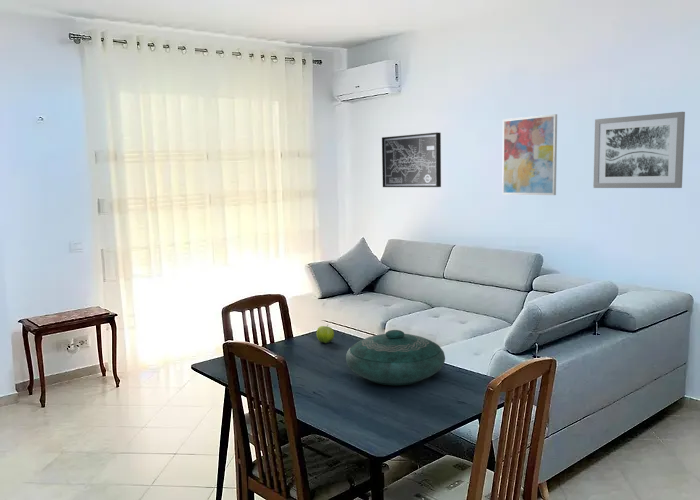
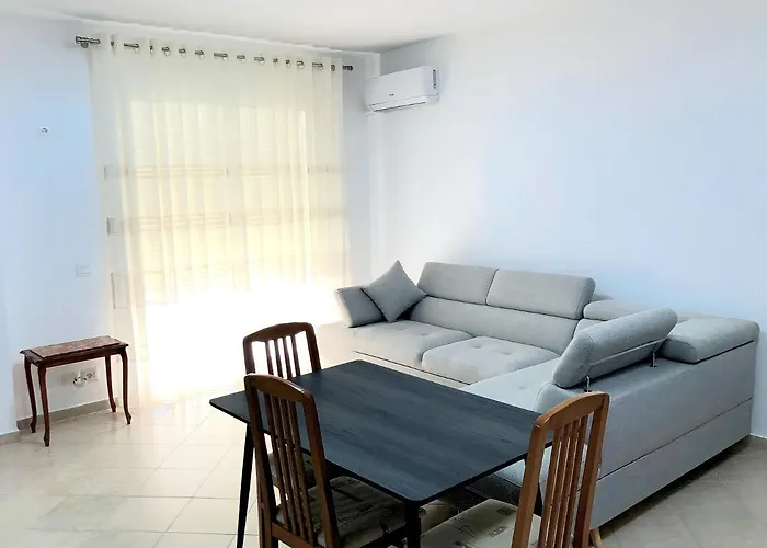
- wall art [592,111,686,189]
- decorative bowl [345,329,446,386]
- wall art [381,132,442,188]
- fruit [315,324,335,344]
- wall art [501,113,558,196]
